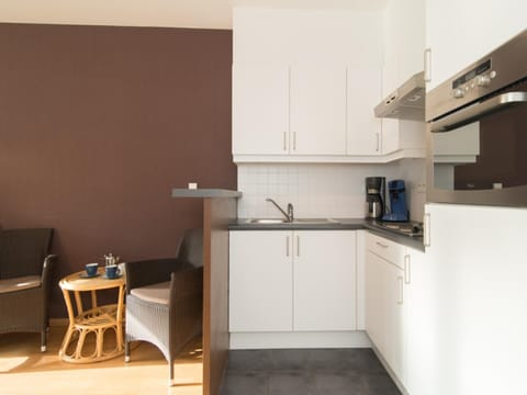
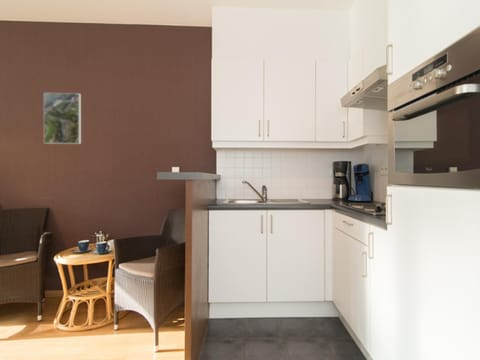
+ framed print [43,92,82,145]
